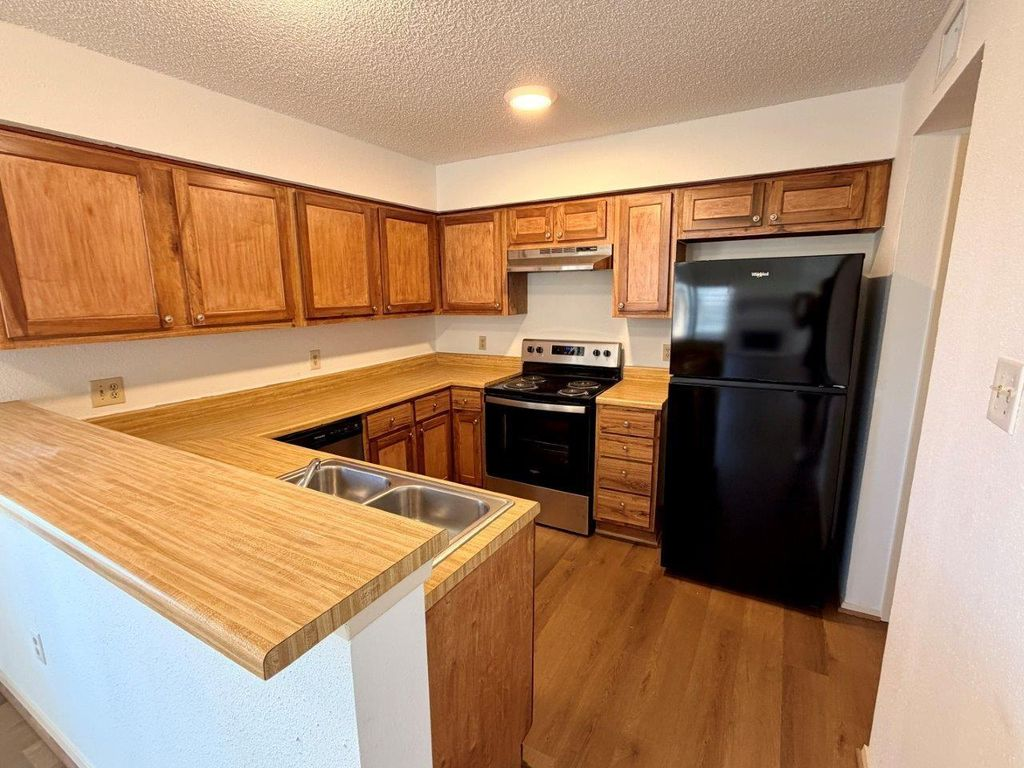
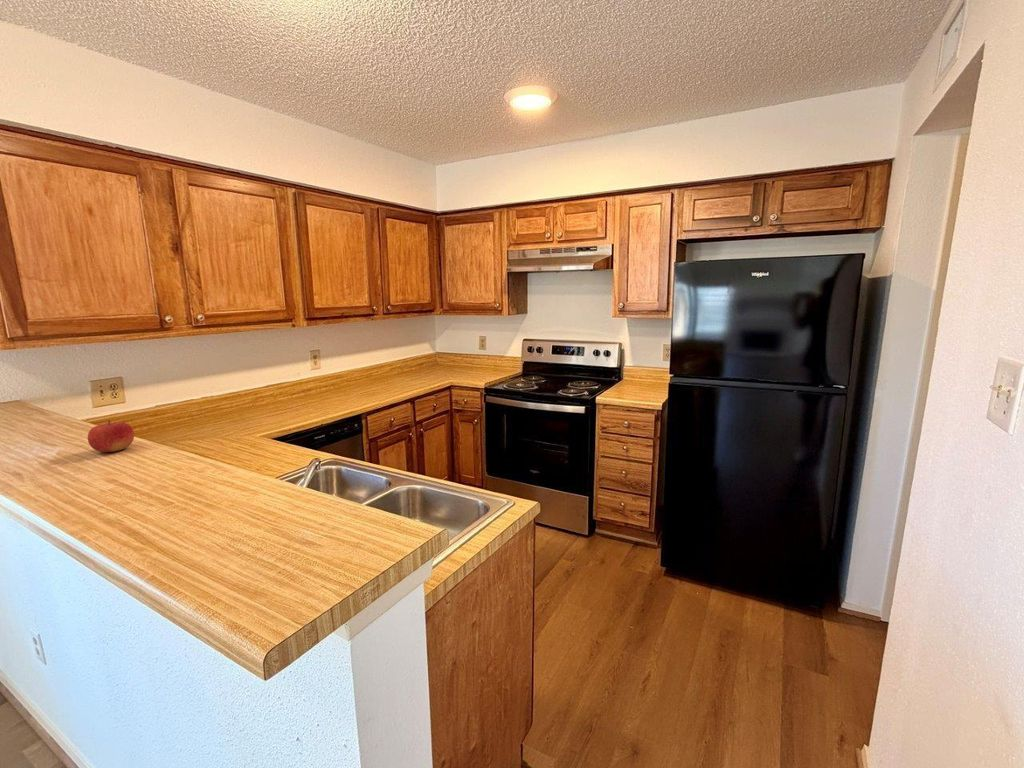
+ fruit [87,419,135,453]
